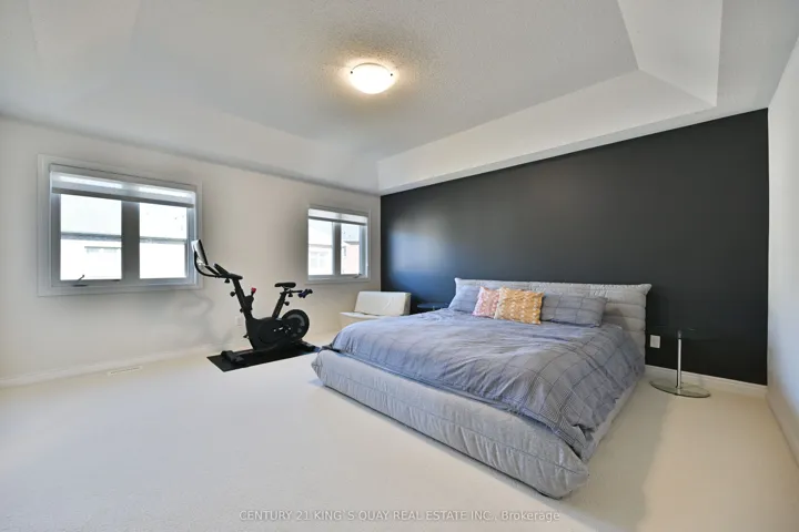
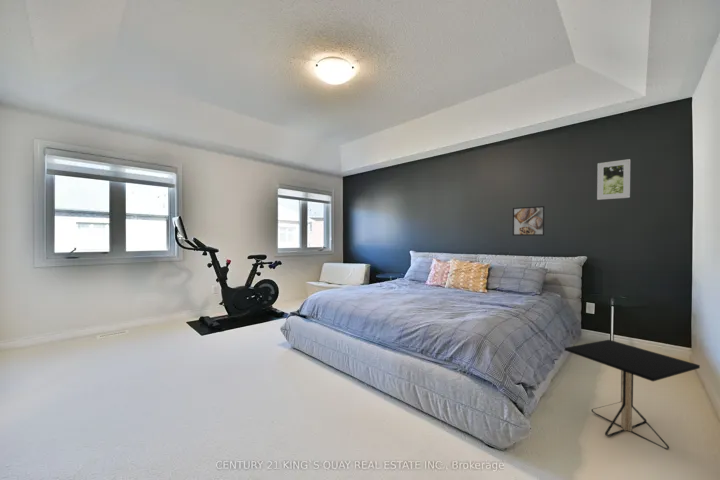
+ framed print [512,205,546,237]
+ side table [564,339,701,450]
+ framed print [596,158,631,201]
